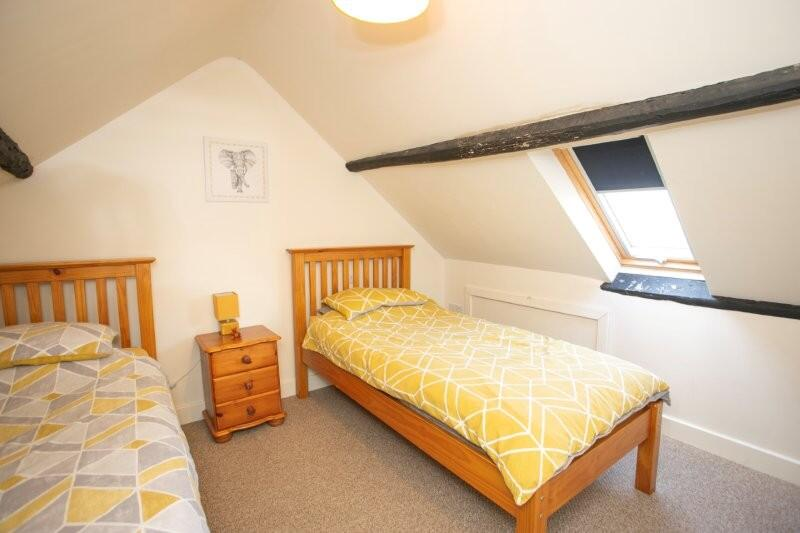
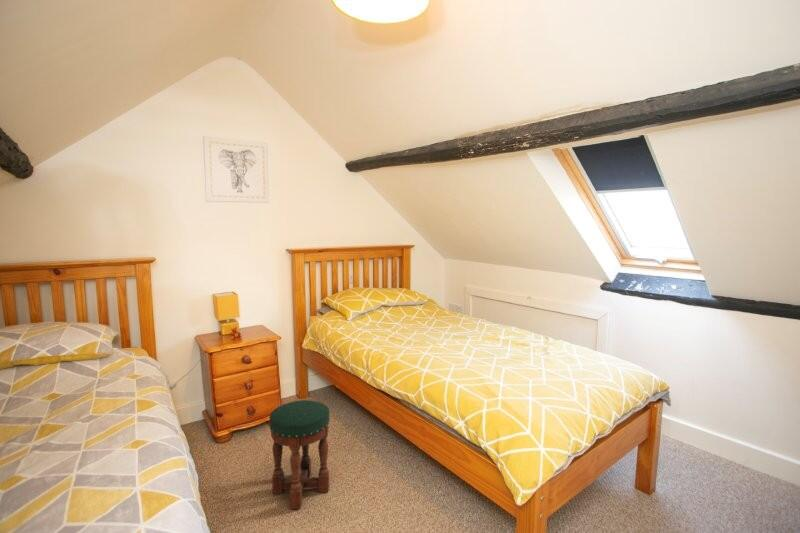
+ stool [268,399,331,510]
